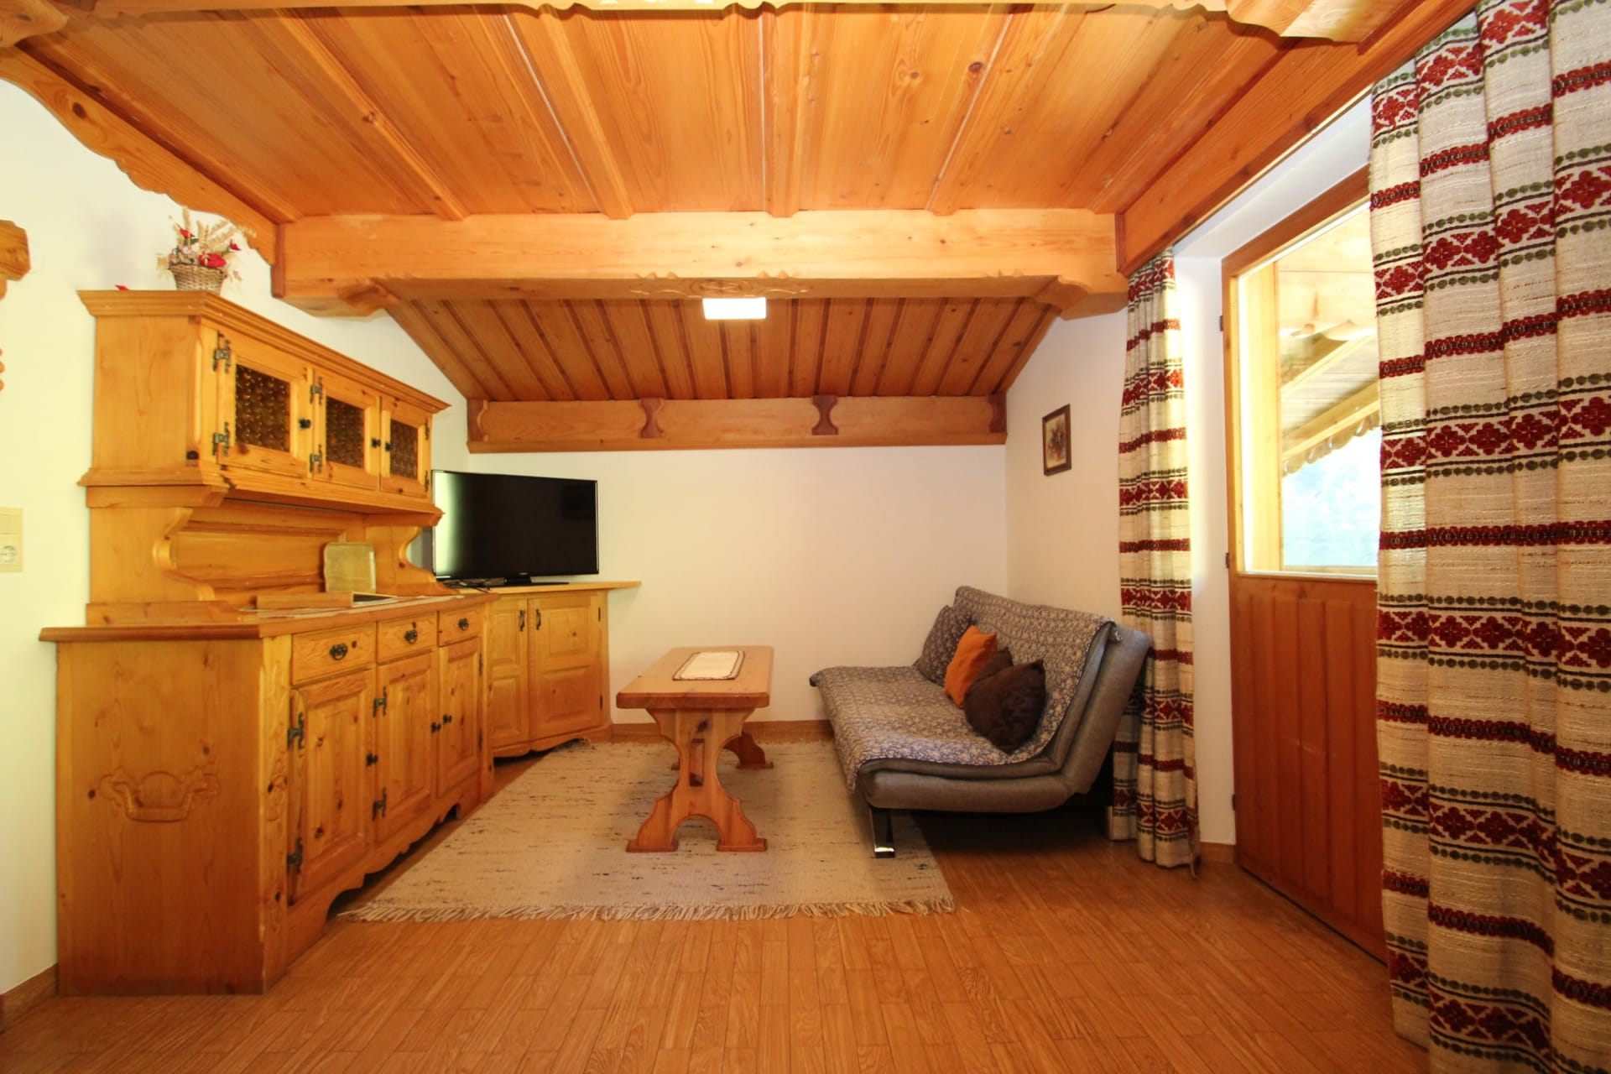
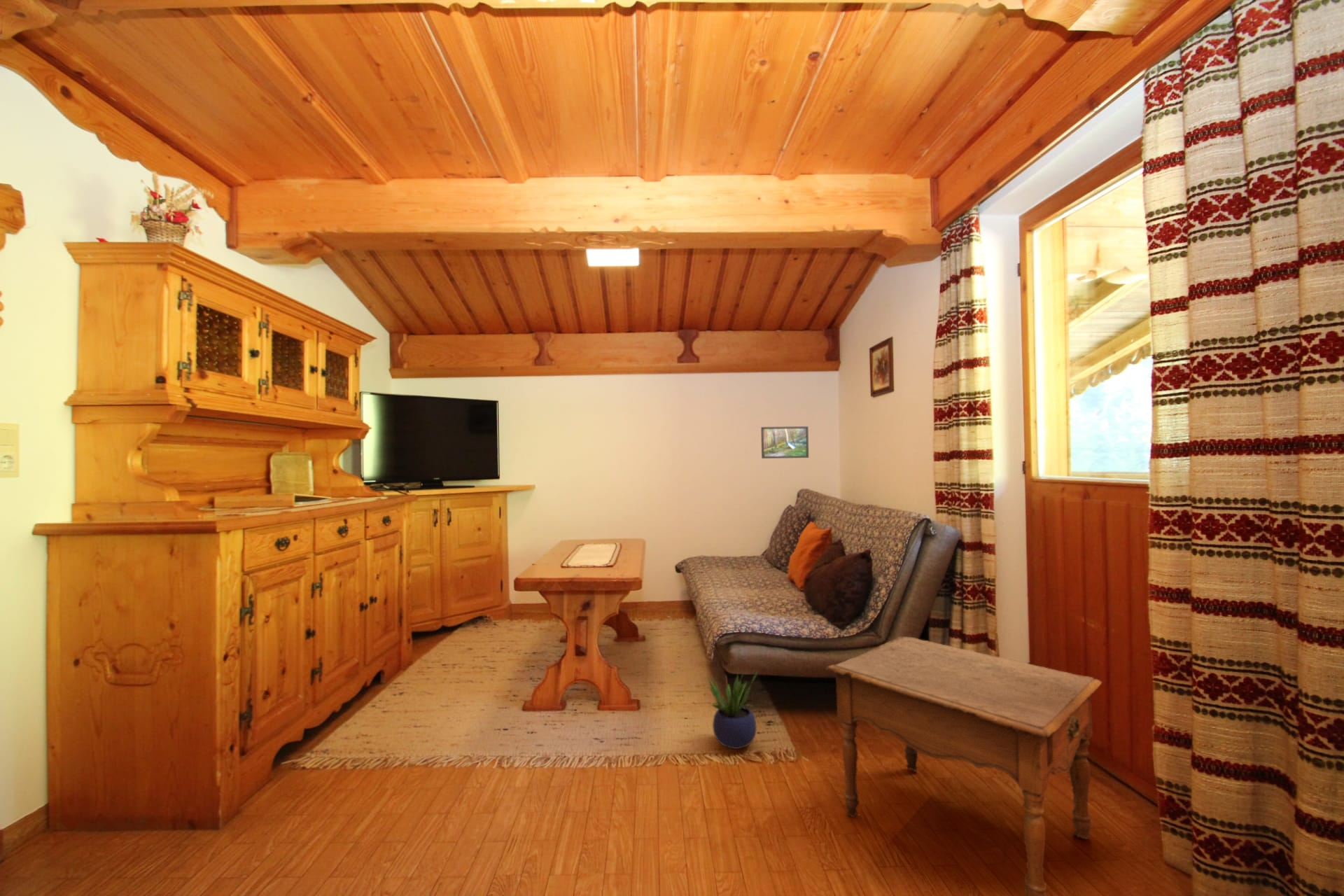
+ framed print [760,426,809,459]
+ side table [825,636,1103,896]
+ potted plant [706,666,759,750]
